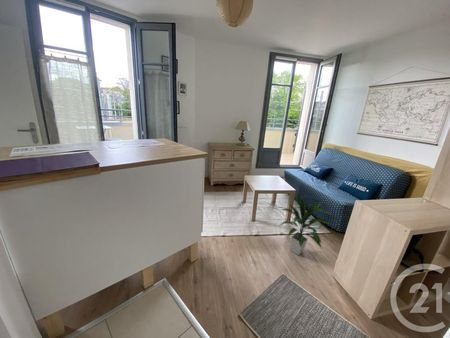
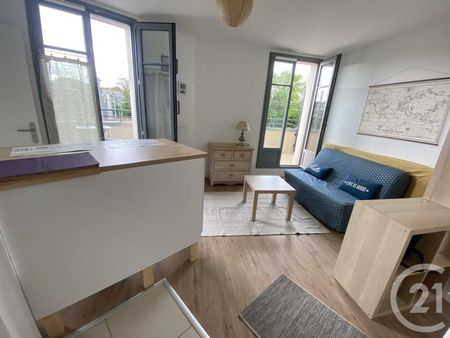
- indoor plant [277,192,333,256]
